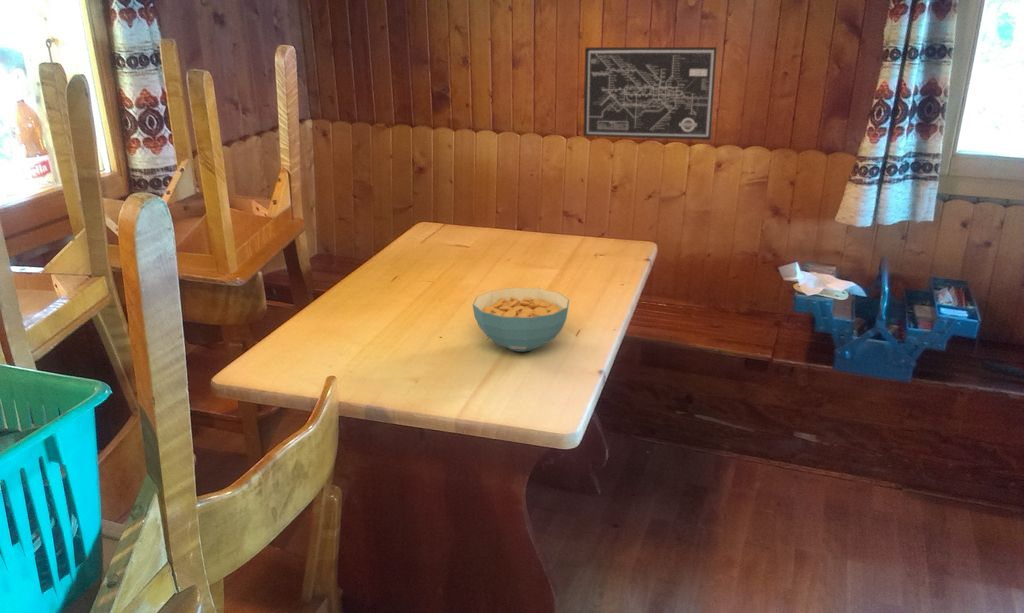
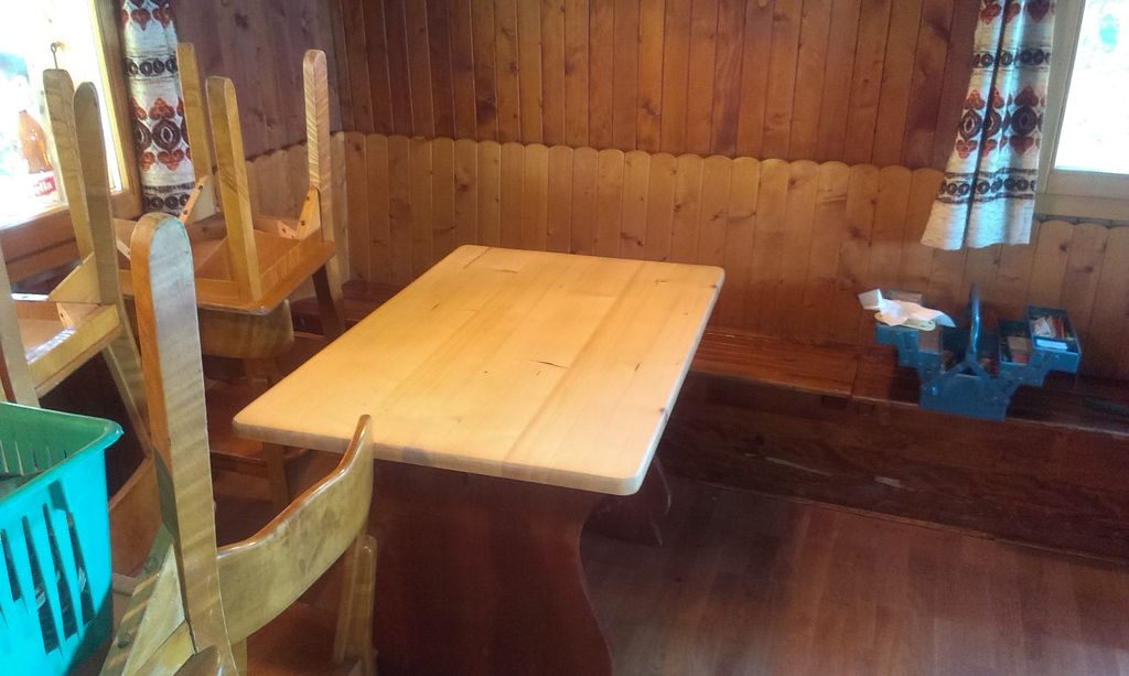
- cereal bowl [472,287,570,353]
- wall art [582,46,718,141]
